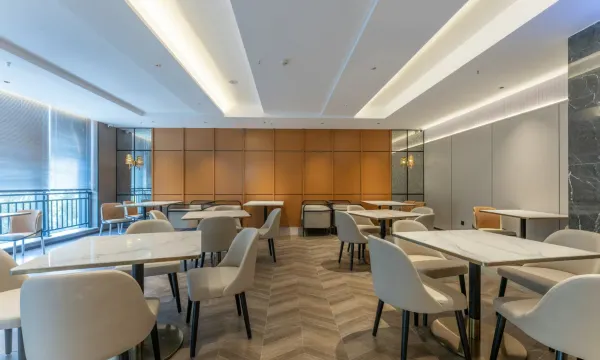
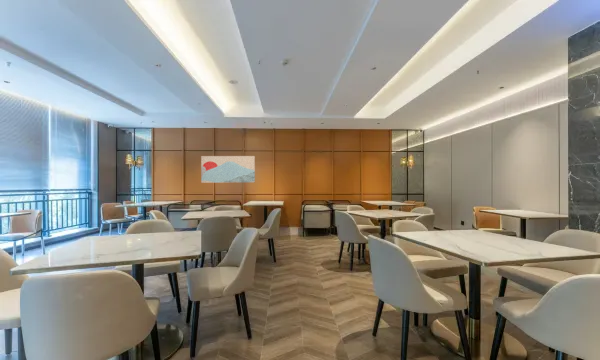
+ wall art [200,155,256,184]
